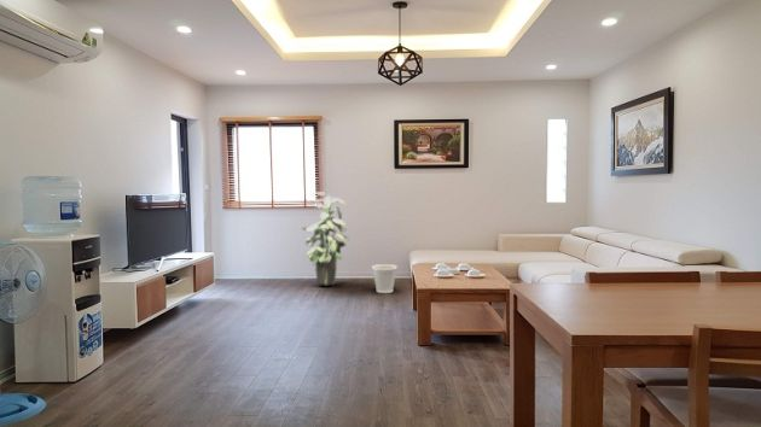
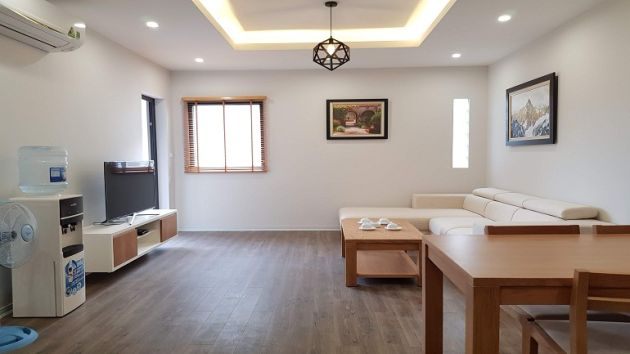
- wastebasket [371,263,399,294]
- indoor plant [300,191,350,287]
